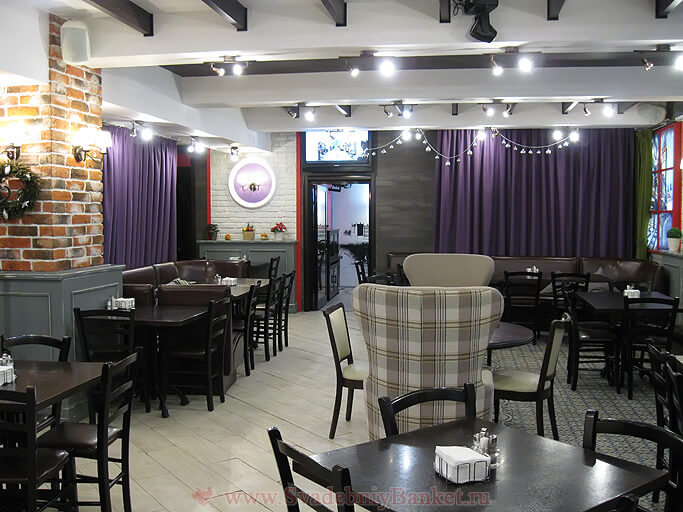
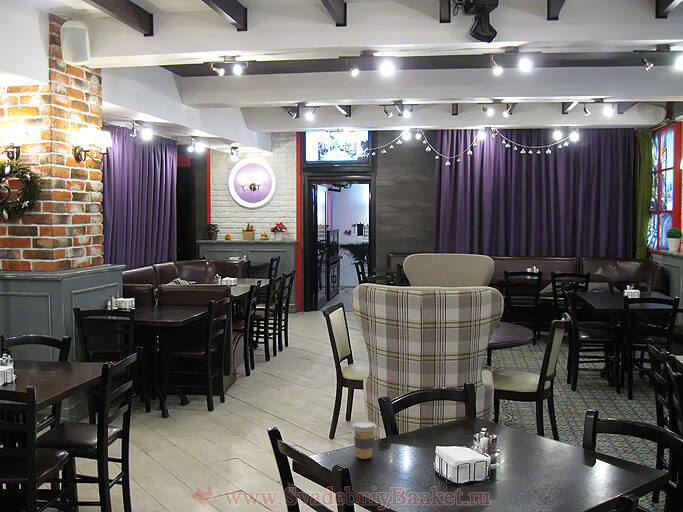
+ coffee cup [351,420,378,460]
